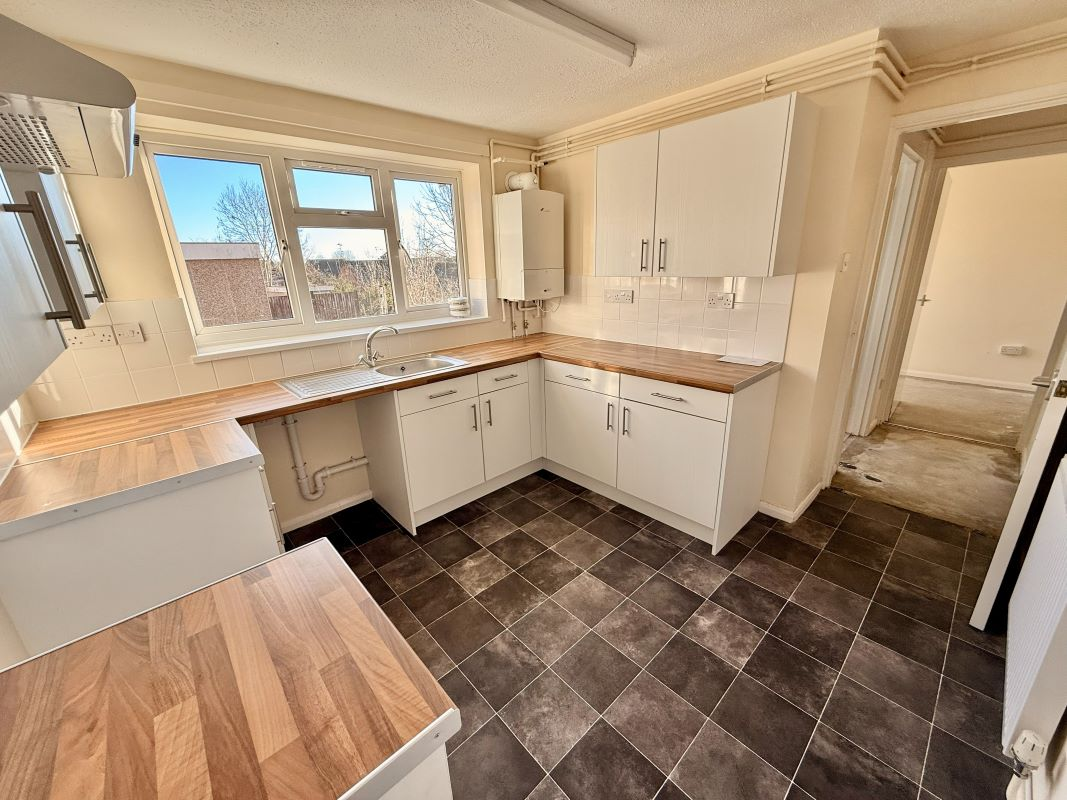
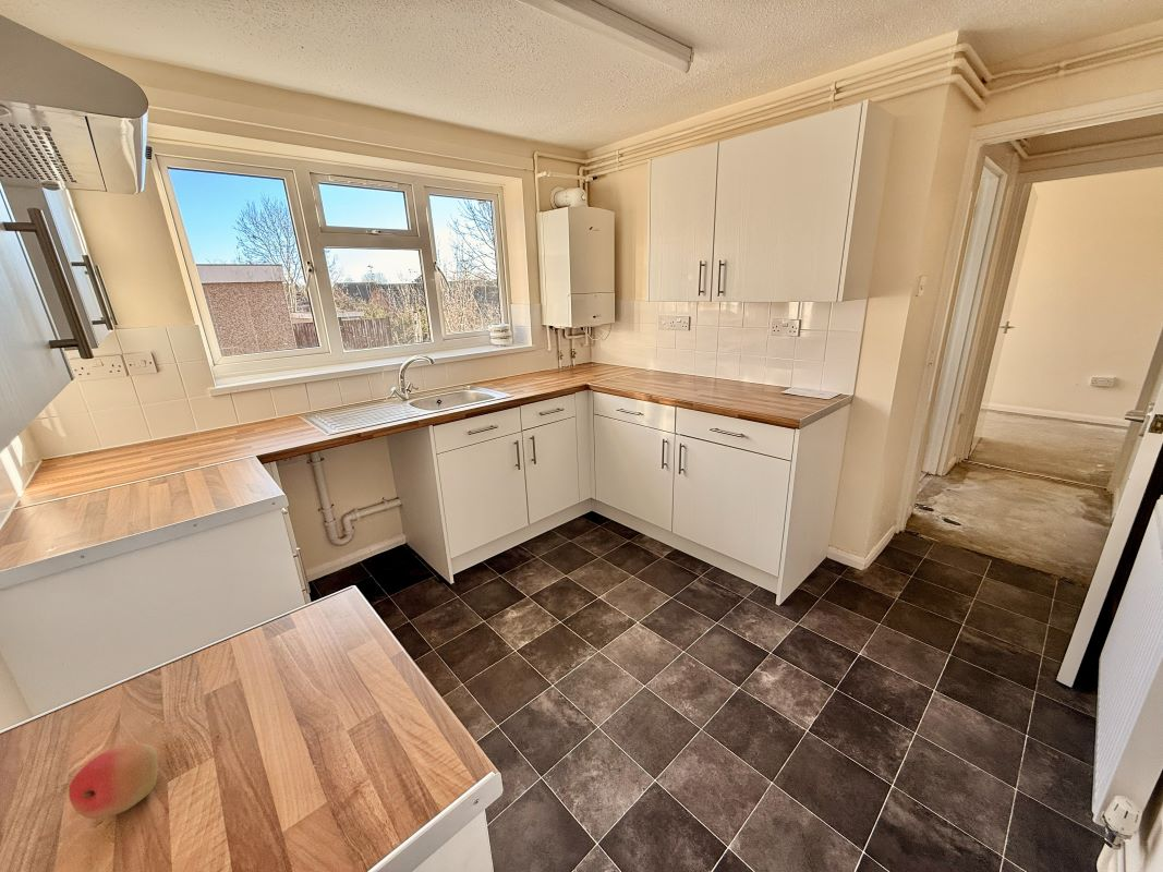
+ fruit [68,742,159,820]
